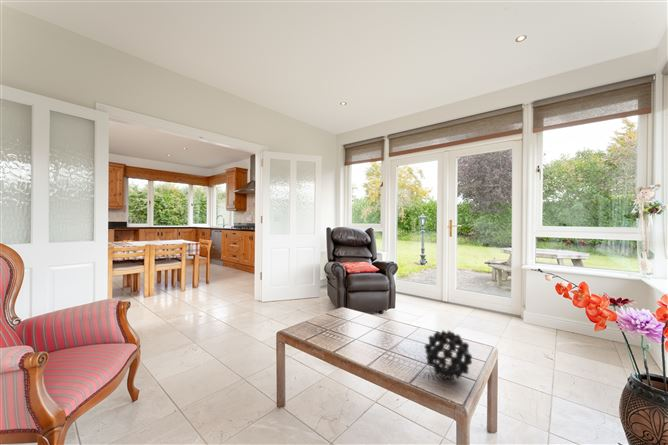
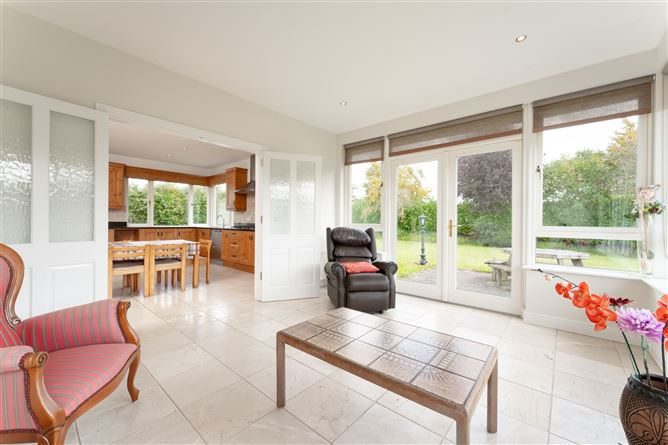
- decorative ball [423,329,473,381]
